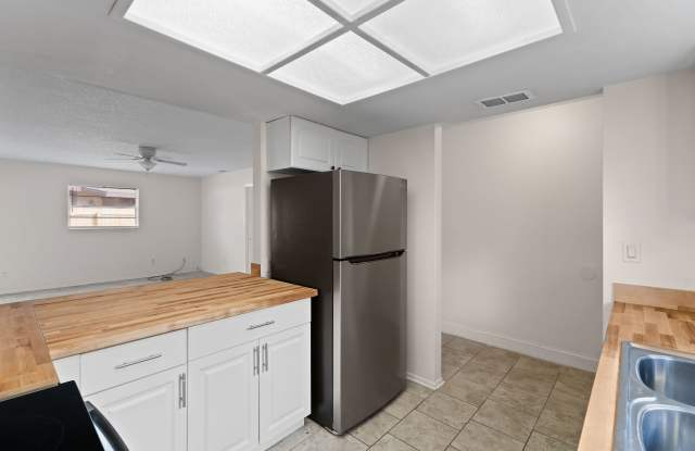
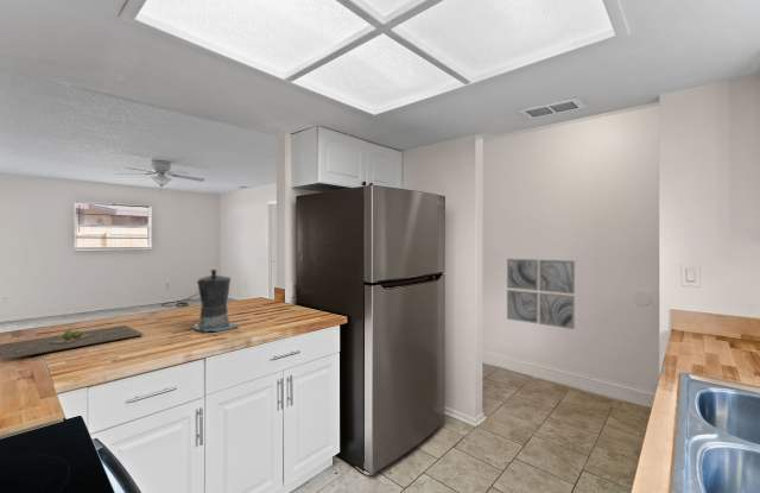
+ coffee maker [190,268,239,333]
+ wall art [506,258,576,330]
+ cutting board [0,324,145,361]
